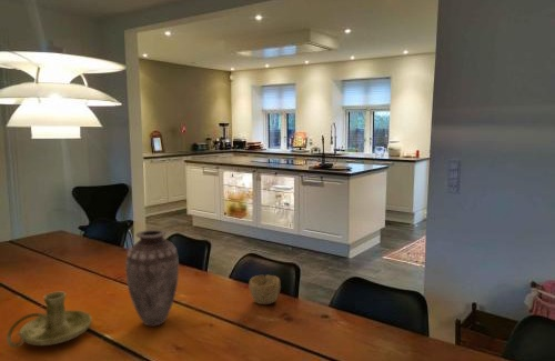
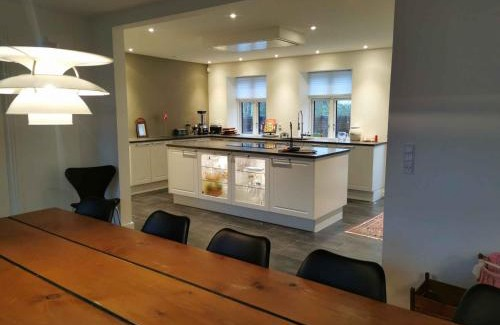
- vase [124,229,180,327]
- bowl [248,274,282,305]
- candle holder [6,291,93,349]
